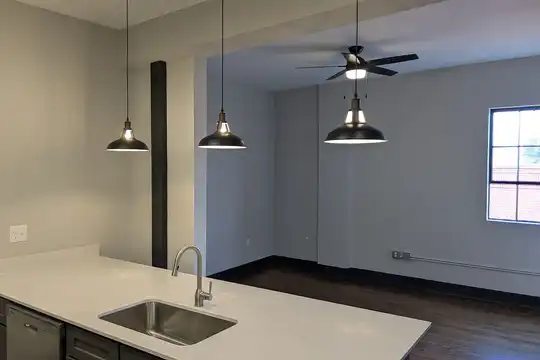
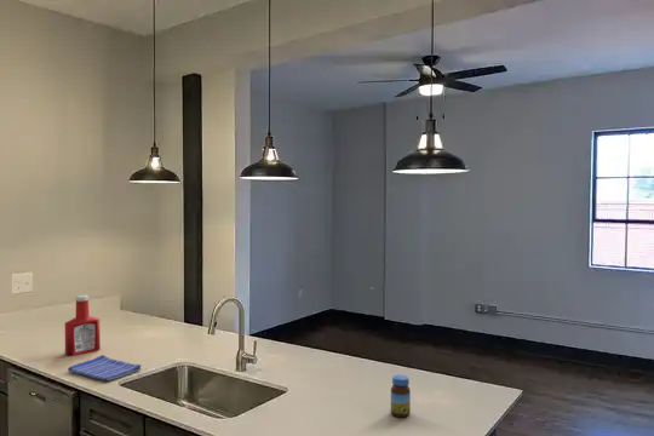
+ jar [390,374,412,418]
+ dish towel [67,354,143,382]
+ soap bottle [64,294,102,357]
